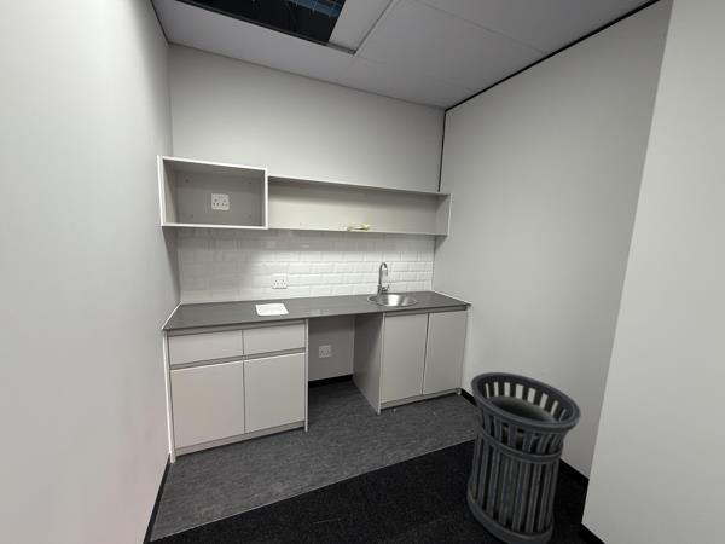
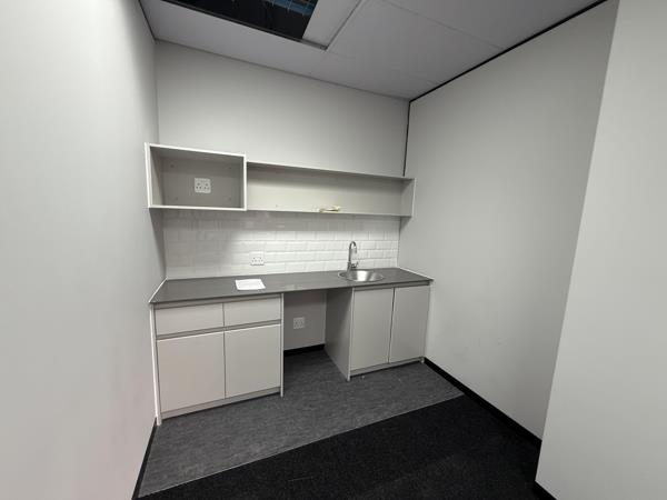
- trash can [466,371,582,544]
